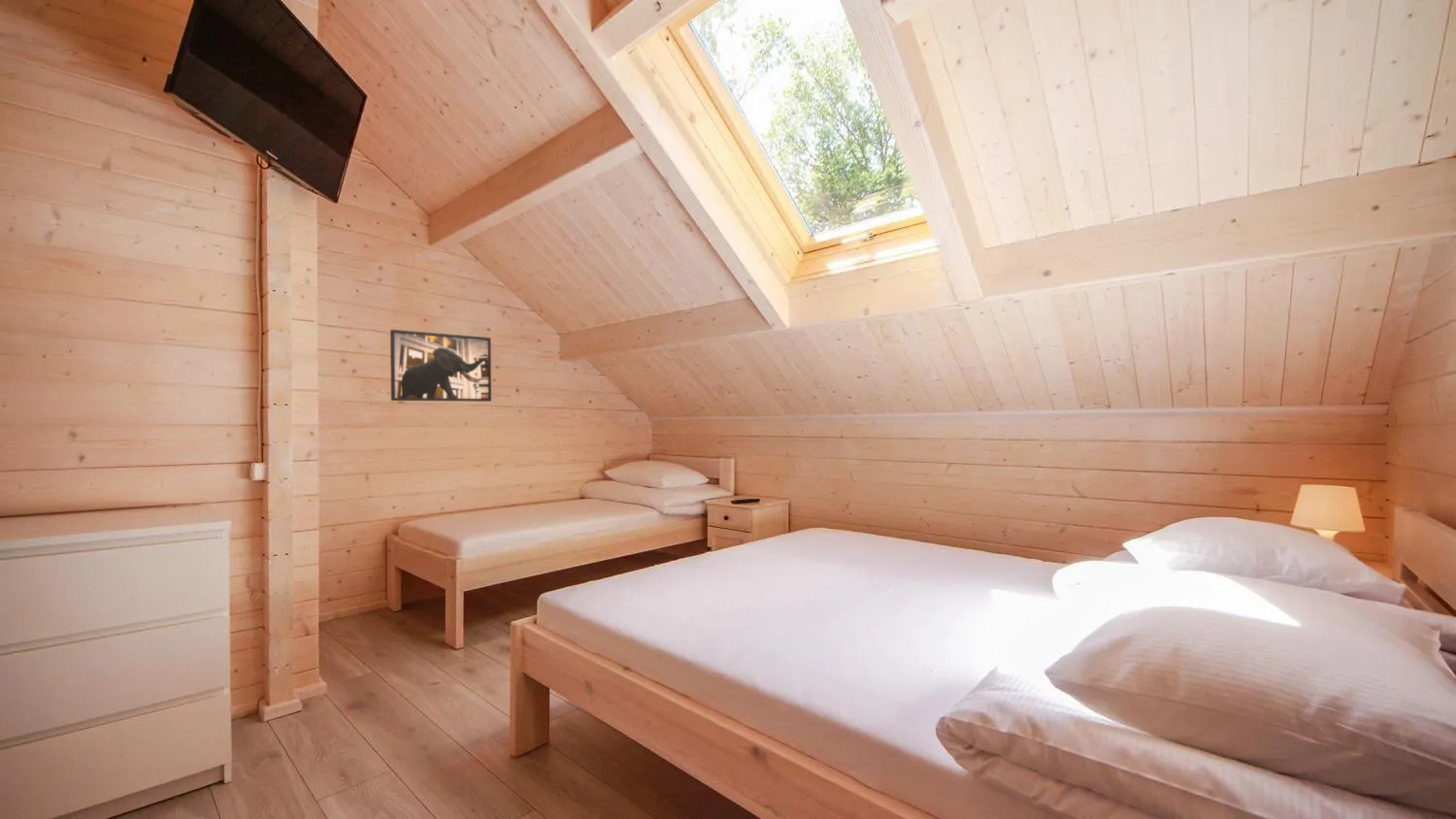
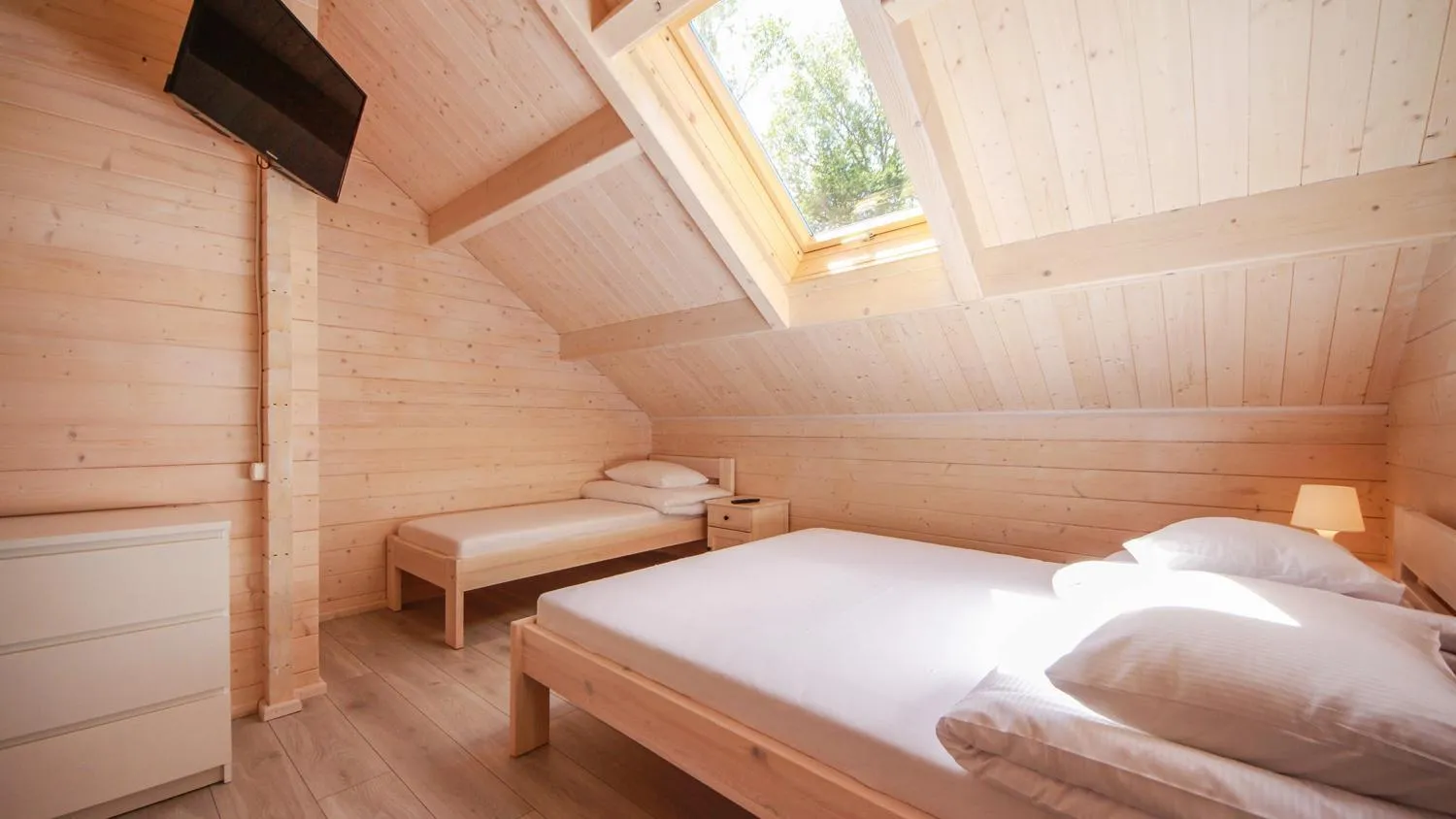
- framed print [389,329,492,403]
